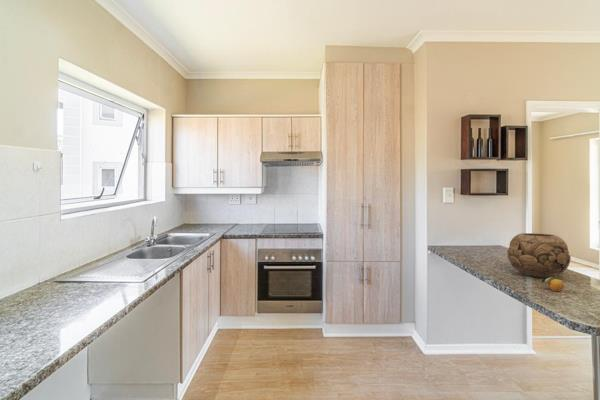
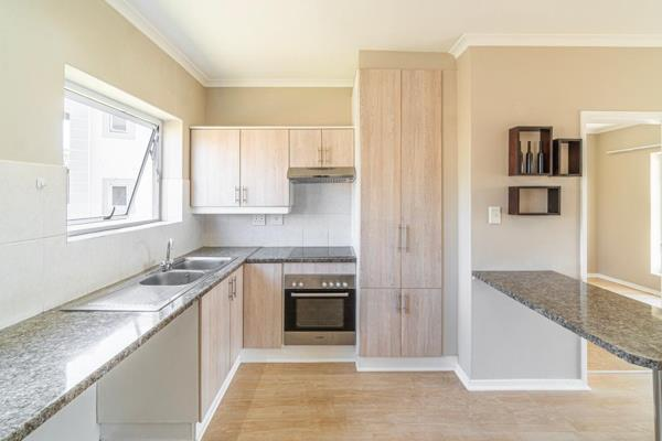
- fruit [540,274,565,292]
- decorative bowl [506,232,572,279]
